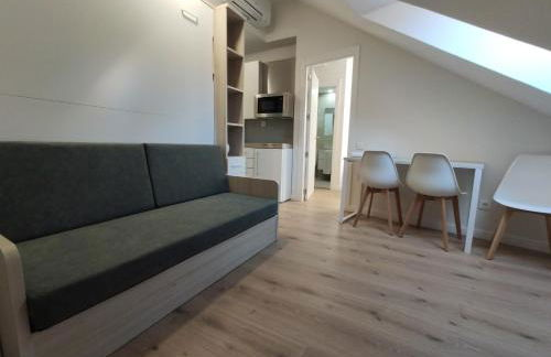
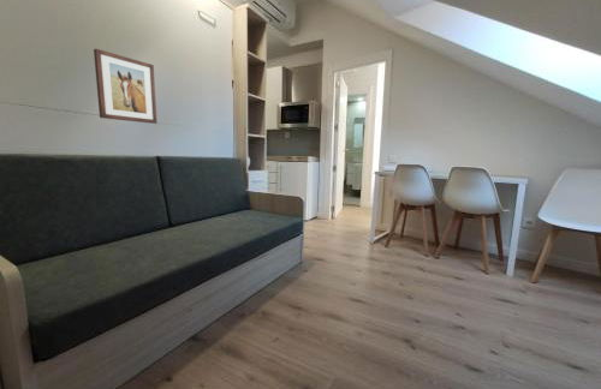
+ wall art [93,48,157,125]
